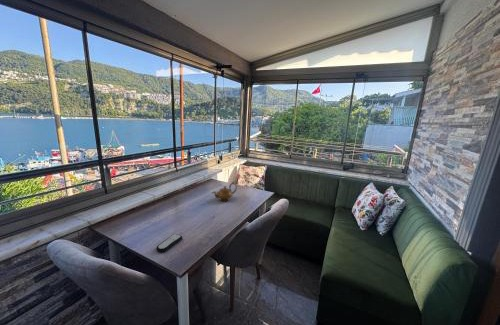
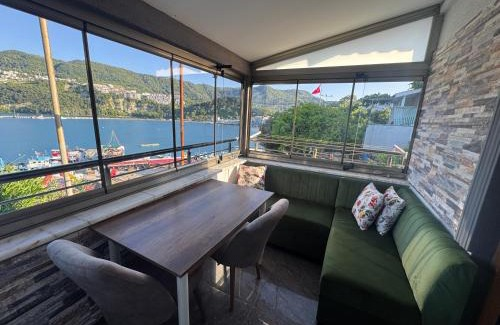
- remote control [155,233,183,253]
- teapot [211,181,238,202]
